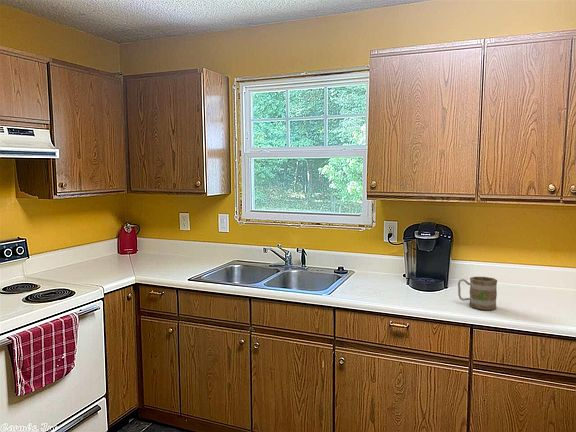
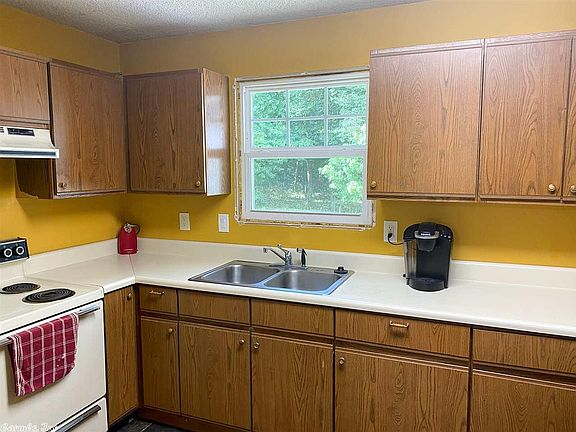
- mug [457,276,498,311]
